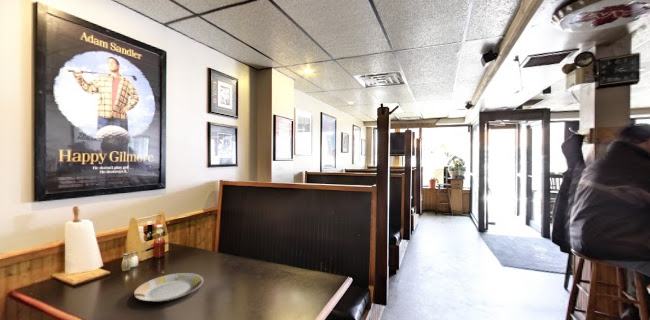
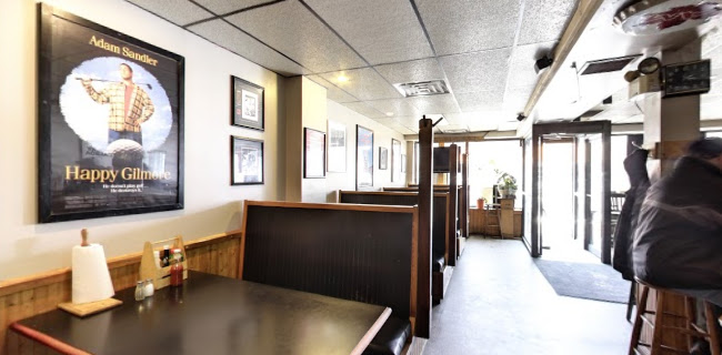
- plate [133,272,204,303]
